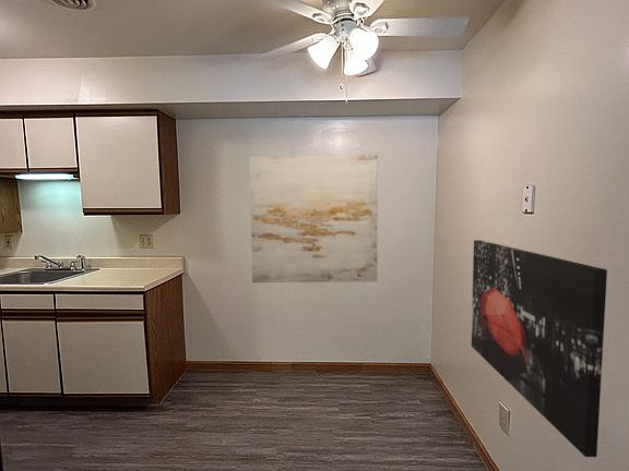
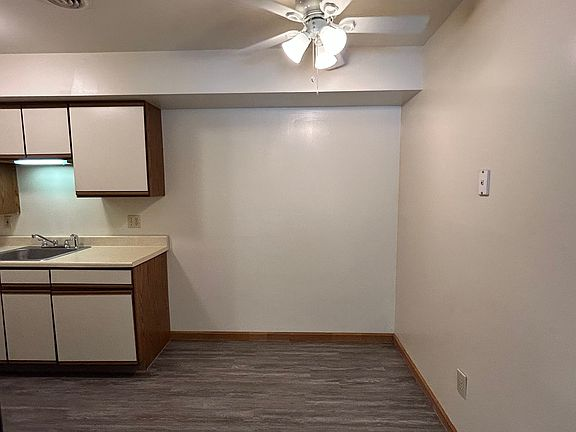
- wall art [248,154,379,283]
- wall art [471,239,608,458]
